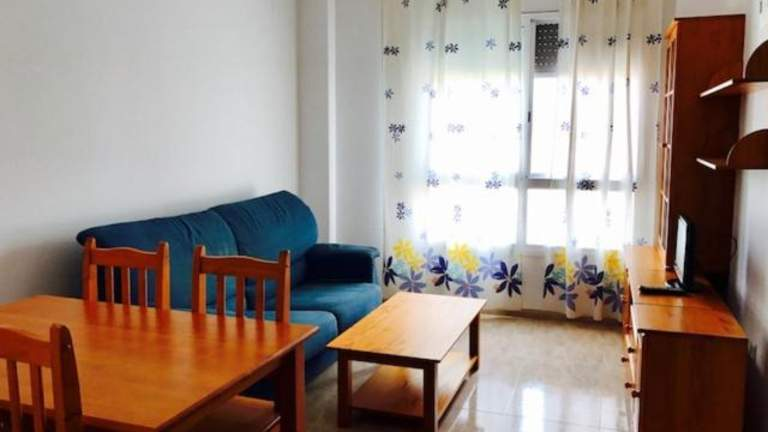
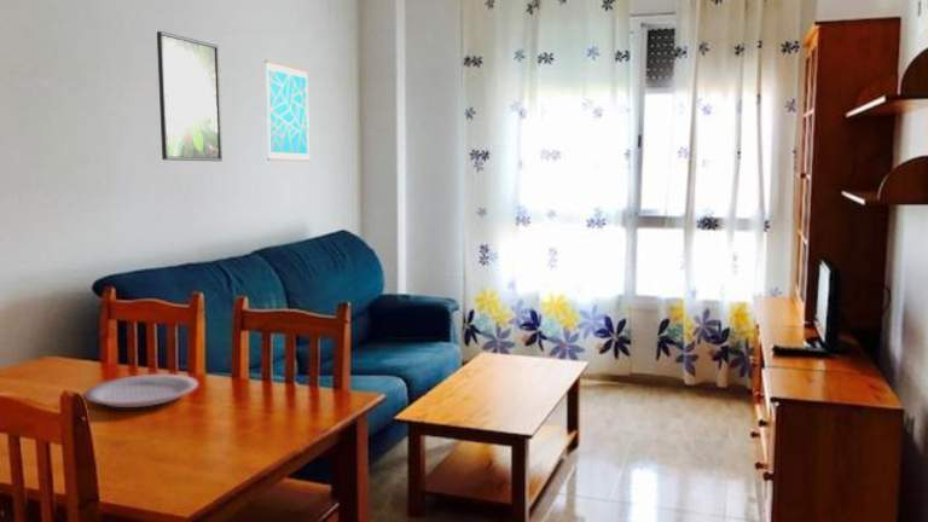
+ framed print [156,30,224,162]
+ wall art [263,59,312,162]
+ plate [83,373,199,408]
